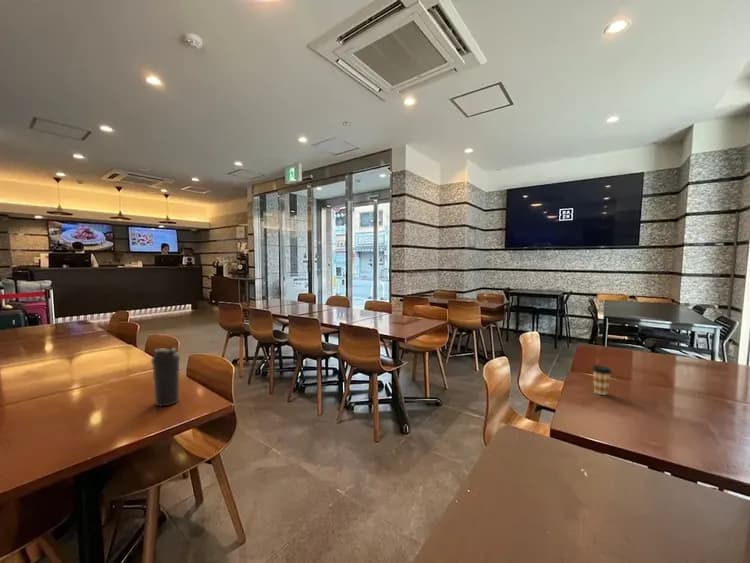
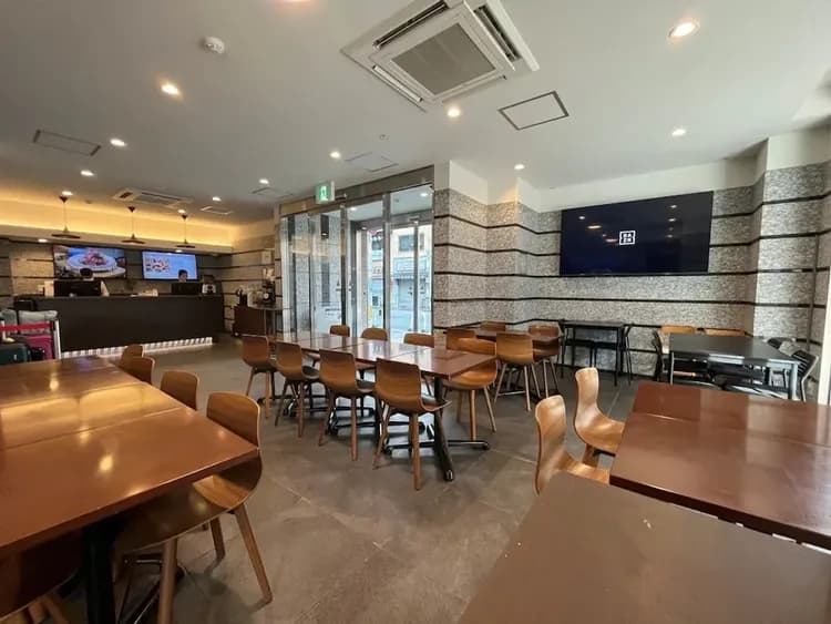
- water bottle [150,347,181,407]
- coffee cup [591,364,613,396]
